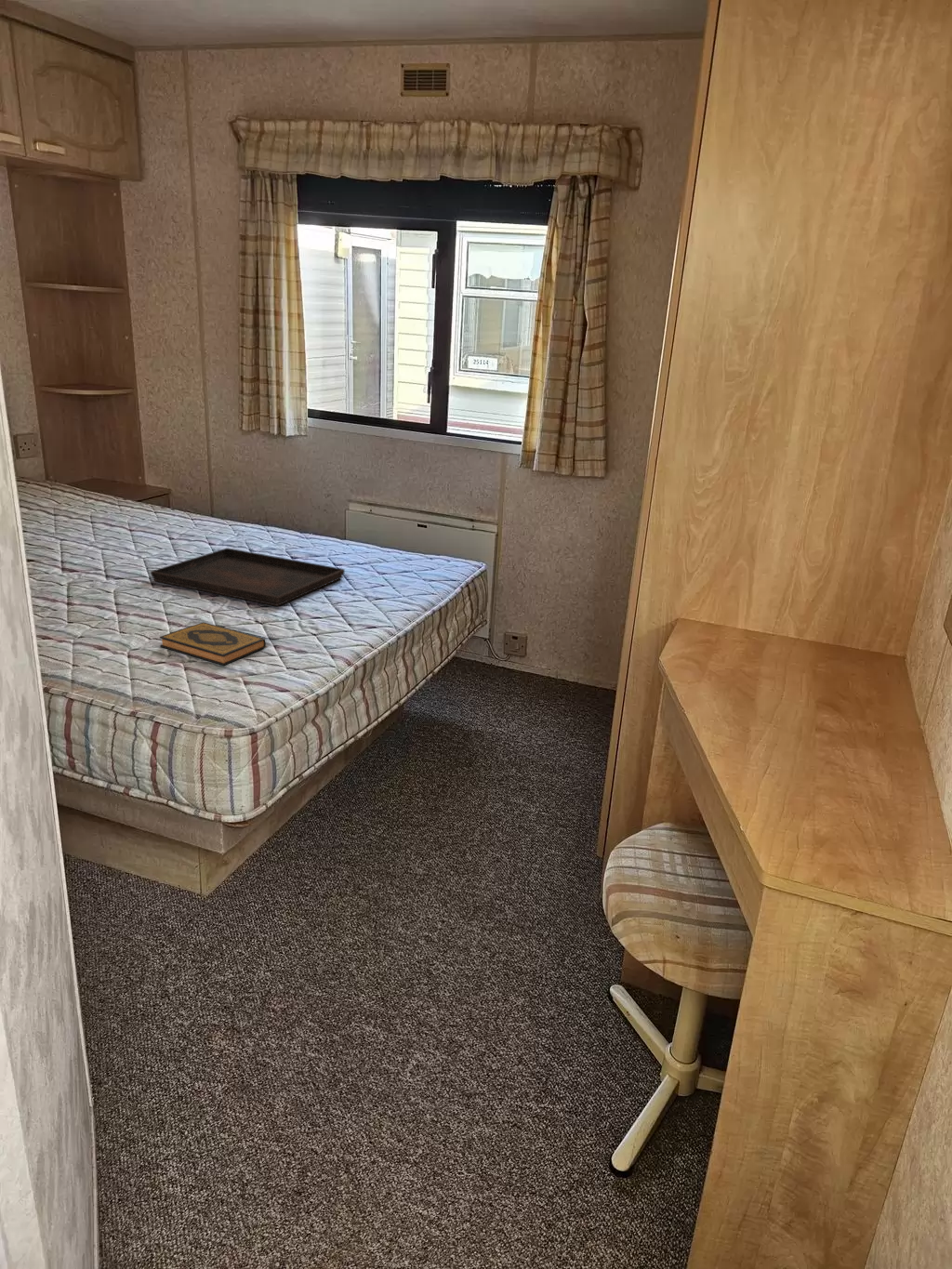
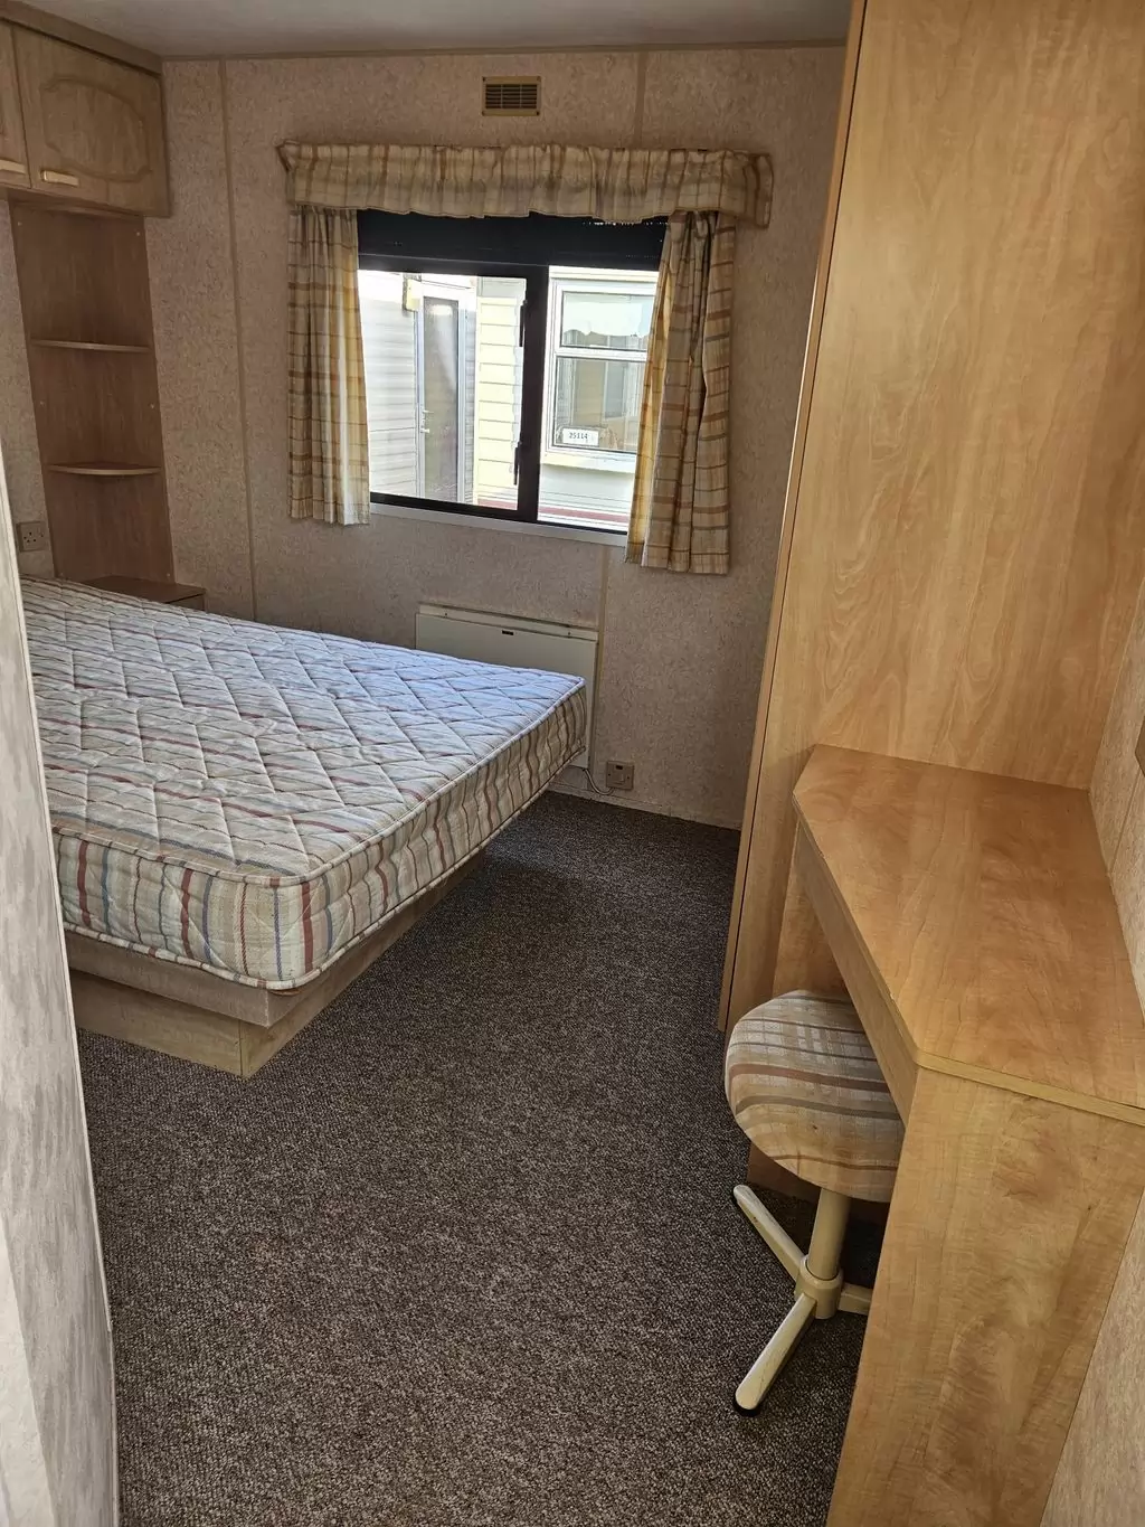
- serving tray [150,547,346,607]
- hardback book [159,621,267,667]
